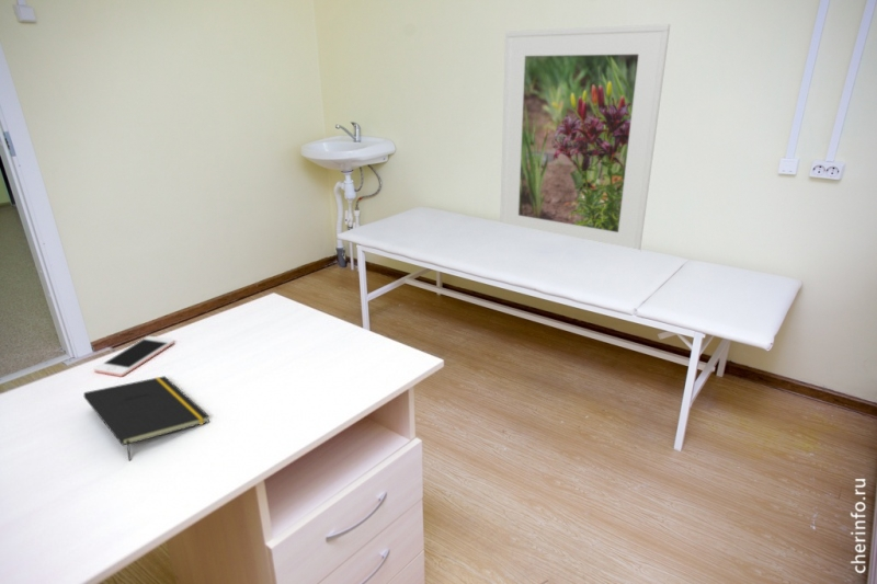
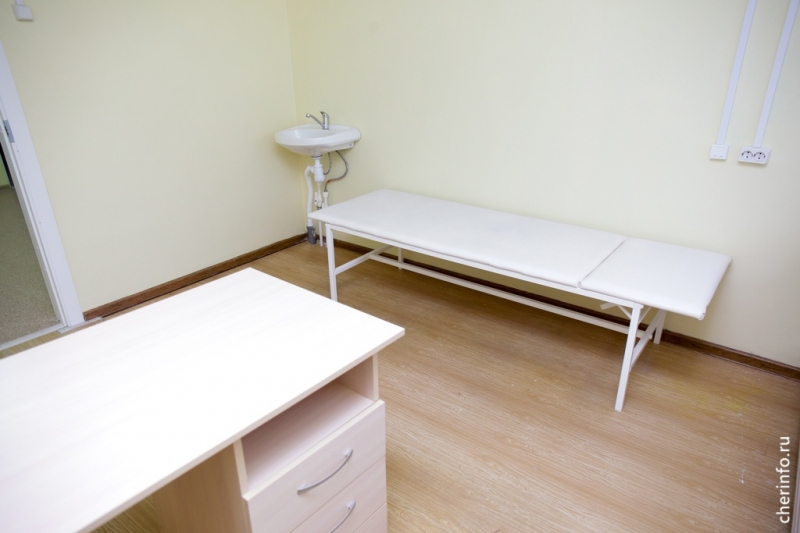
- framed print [499,23,671,251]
- notepad [82,375,210,461]
- cell phone [93,335,175,378]
